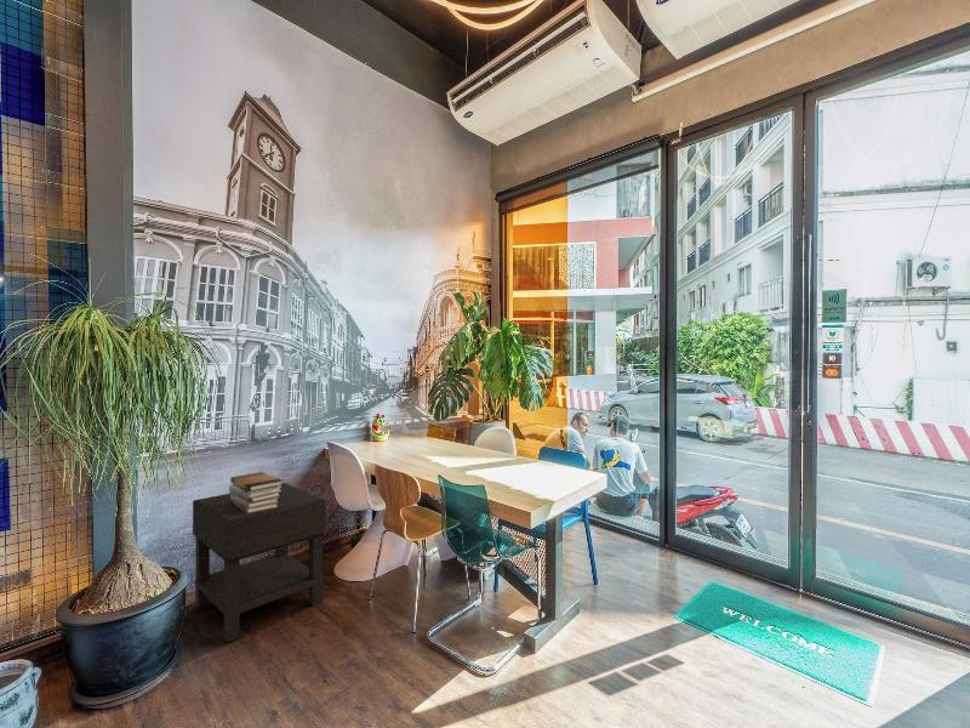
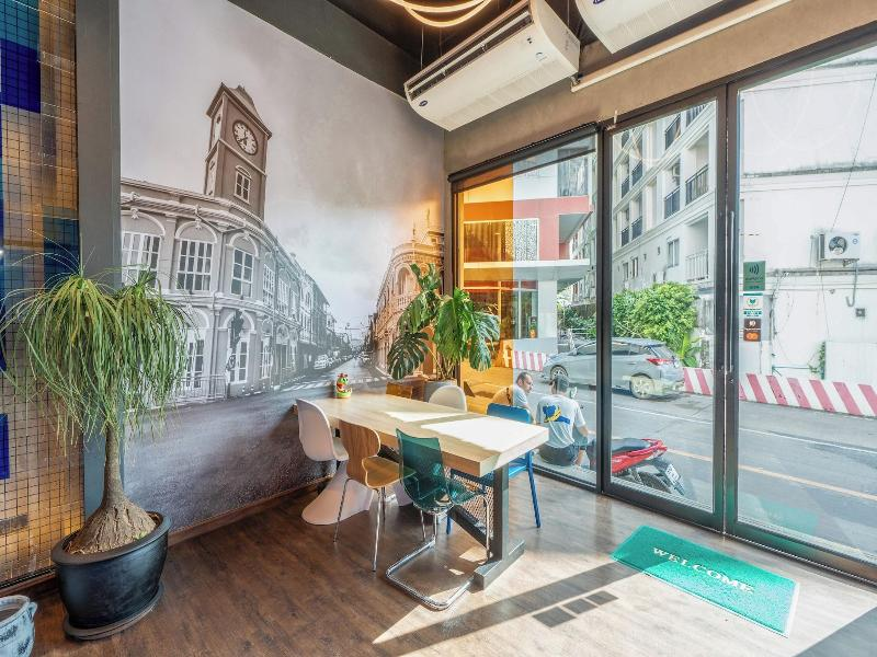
- nightstand [192,482,327,643]
- book stack [228,471,284,513]
